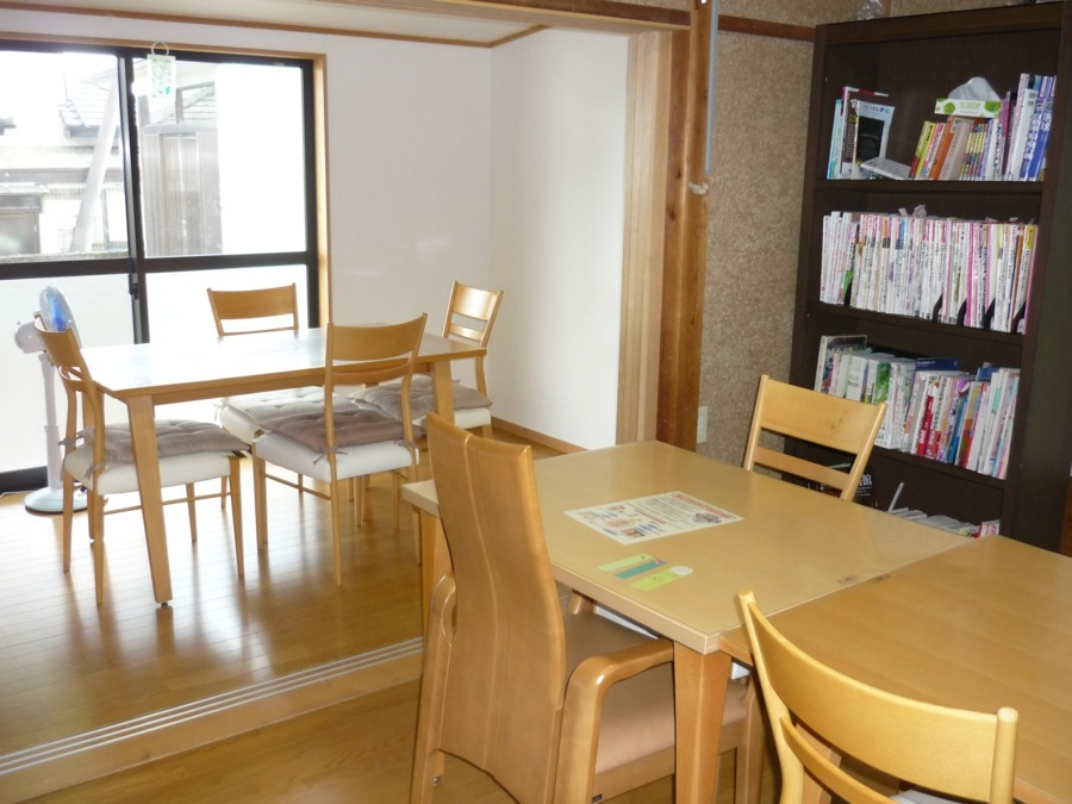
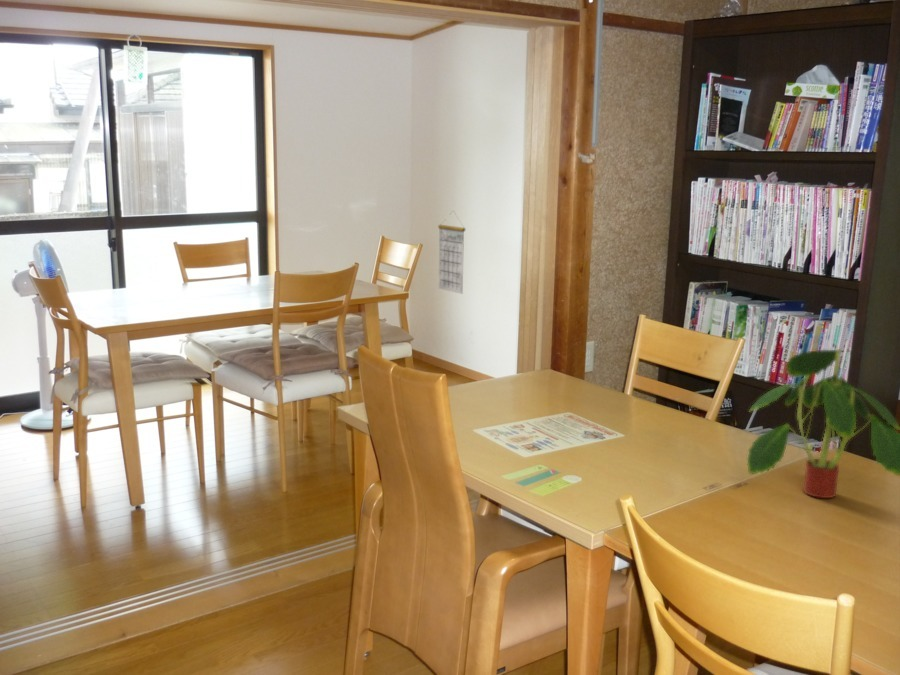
+ calendar [437,210,466,295]
+ plant [746,348,900,499]
